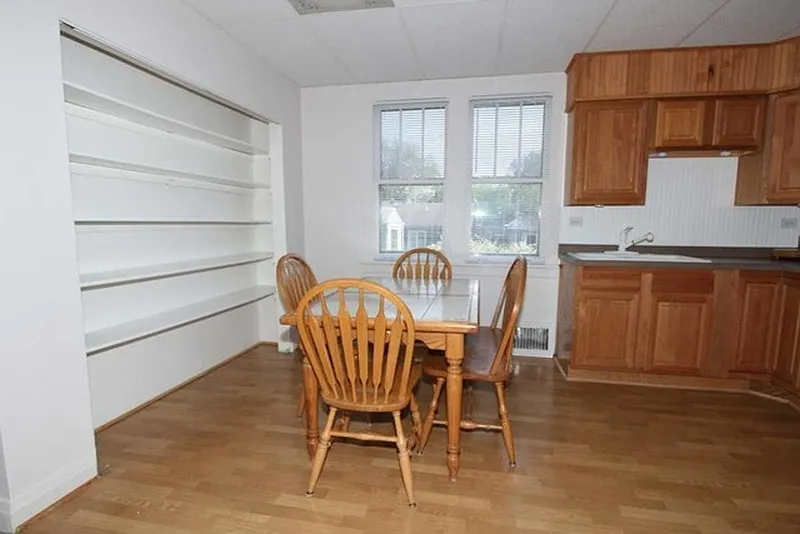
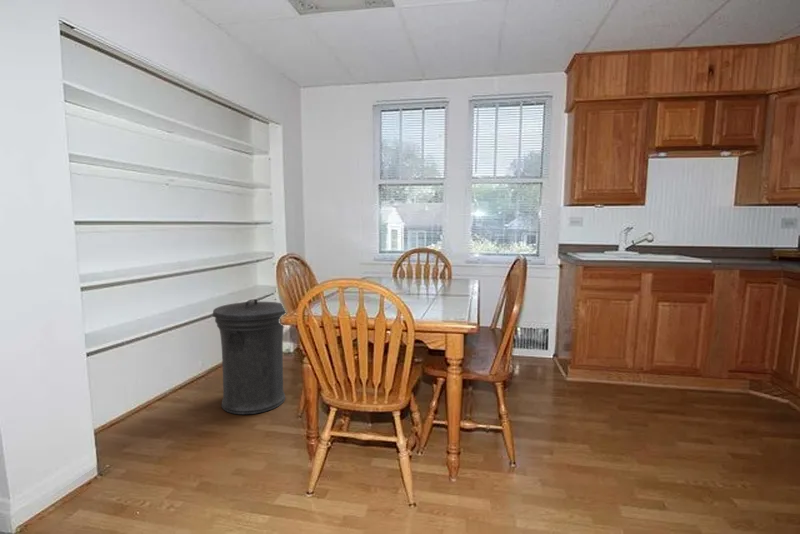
+ trash can [211,298,287,415]
